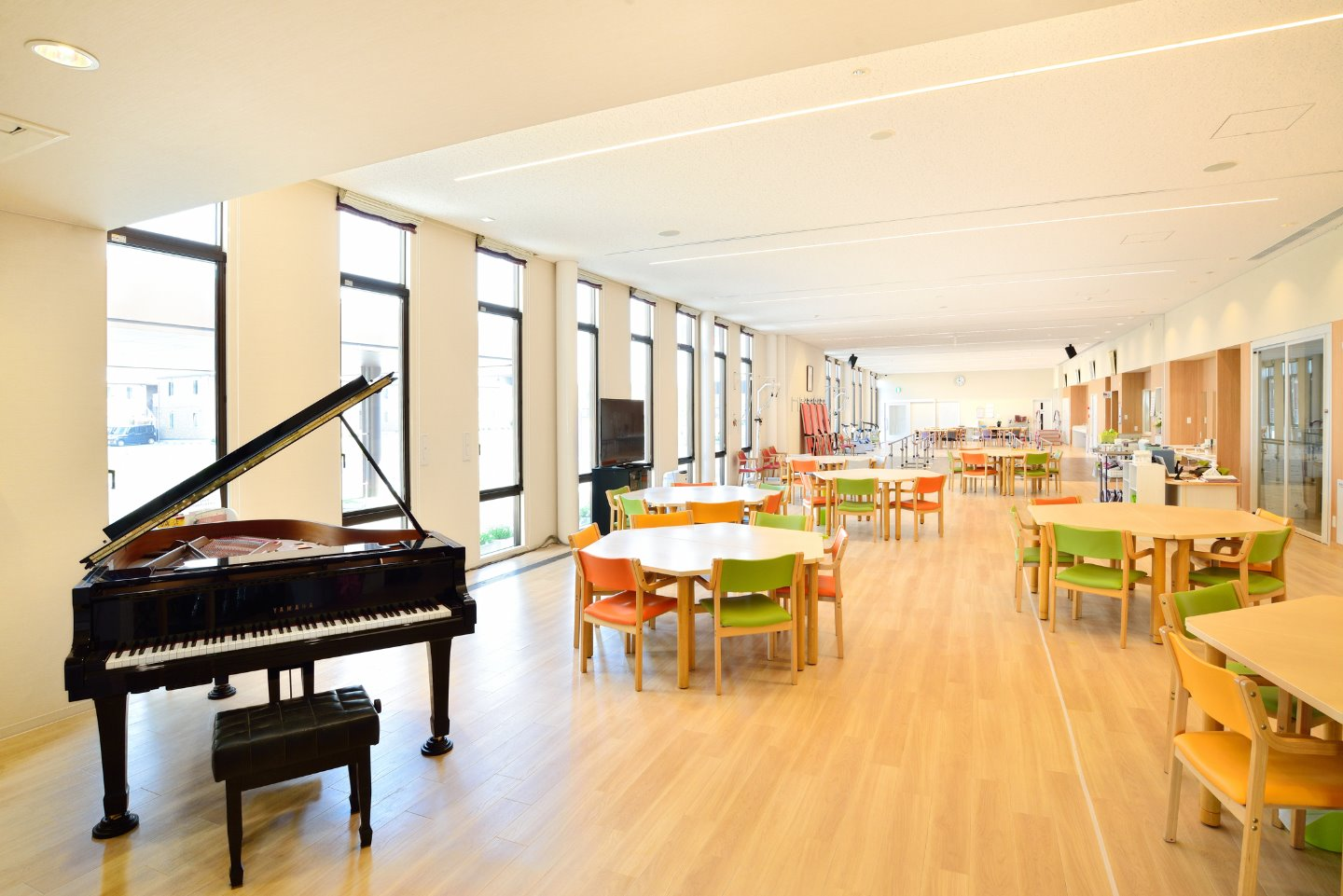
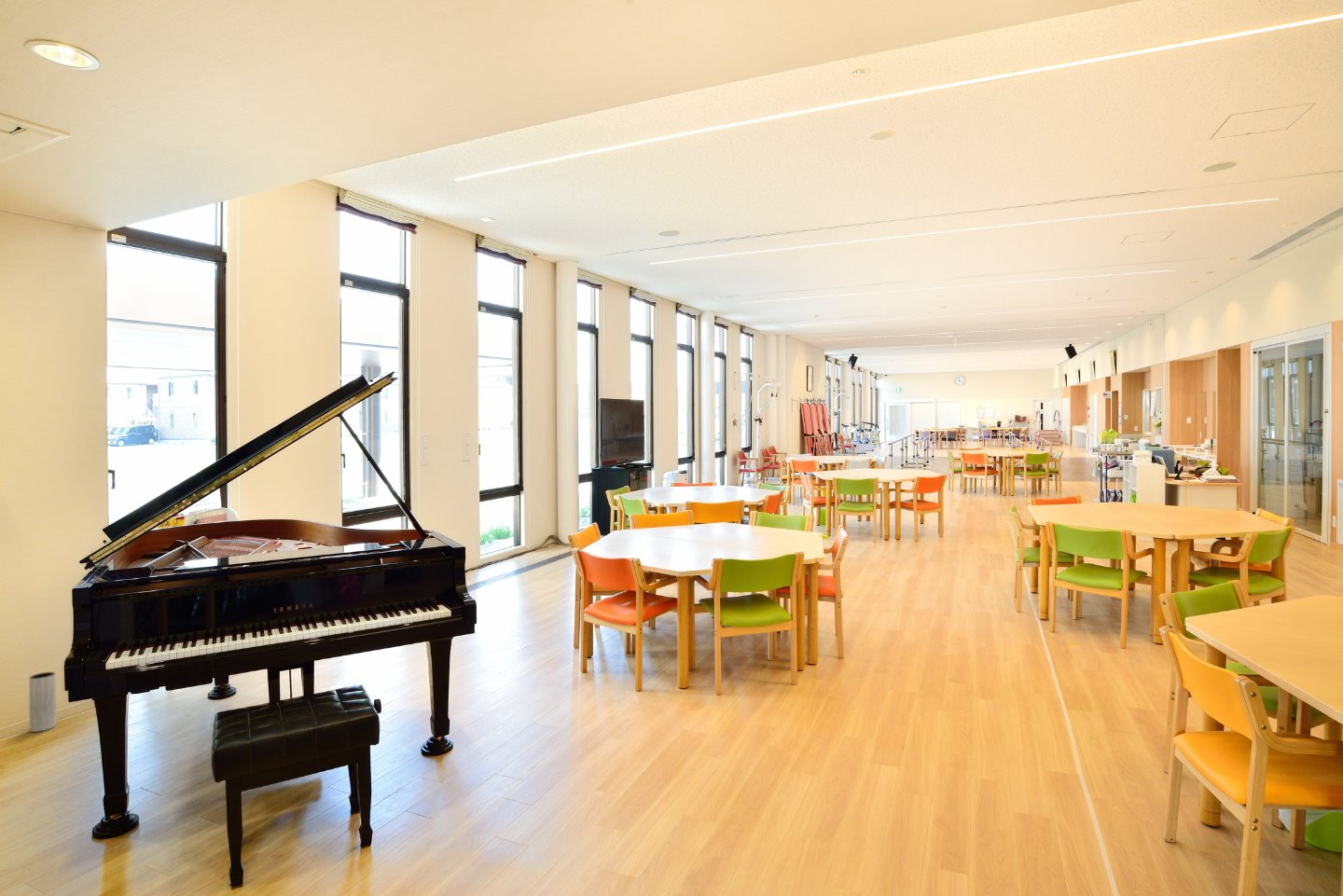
+ vase [28,671,57,733]
